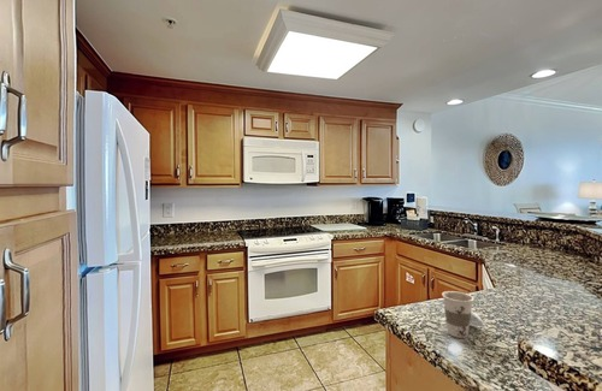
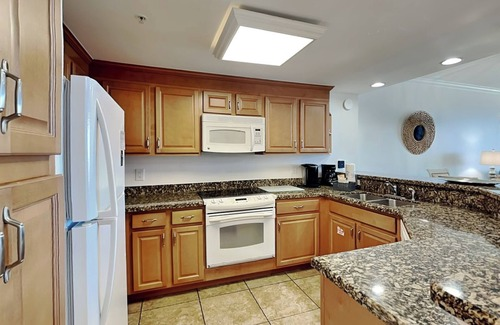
- cup [441,290,484,339]
